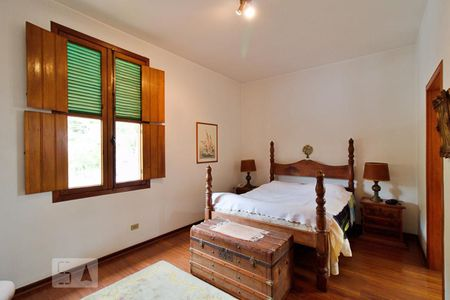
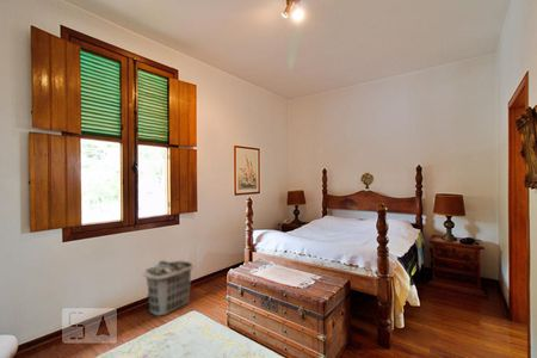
+ clothes hamper [142,259,196,317]
